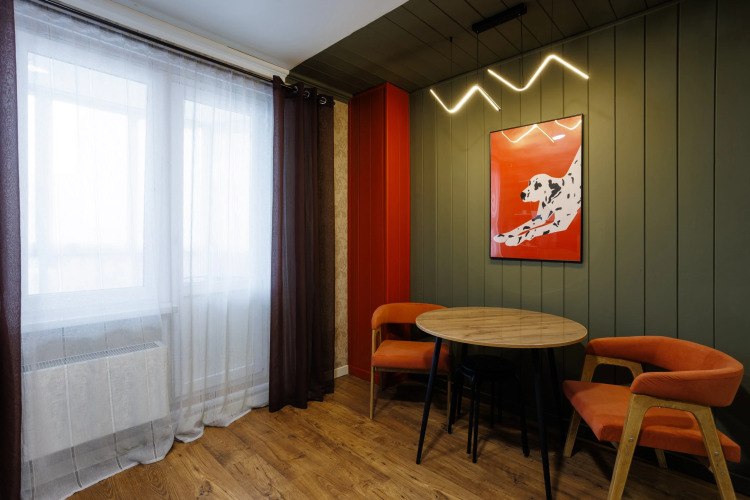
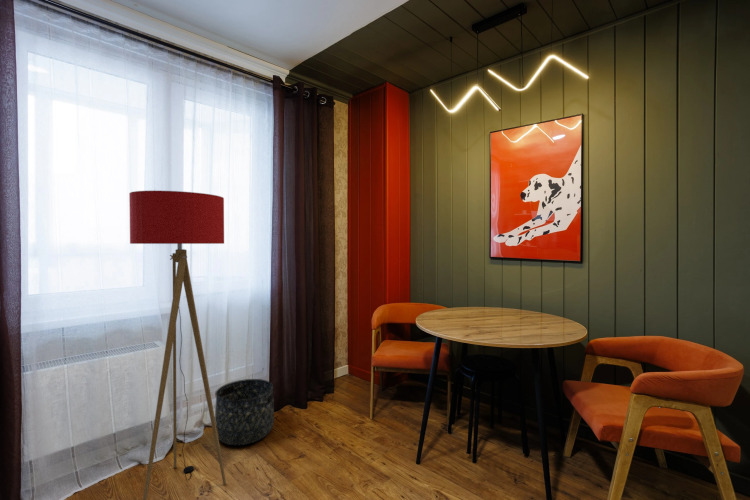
+ floor lamp [128,190,227,500]
+ basket [214,378,275,446]
